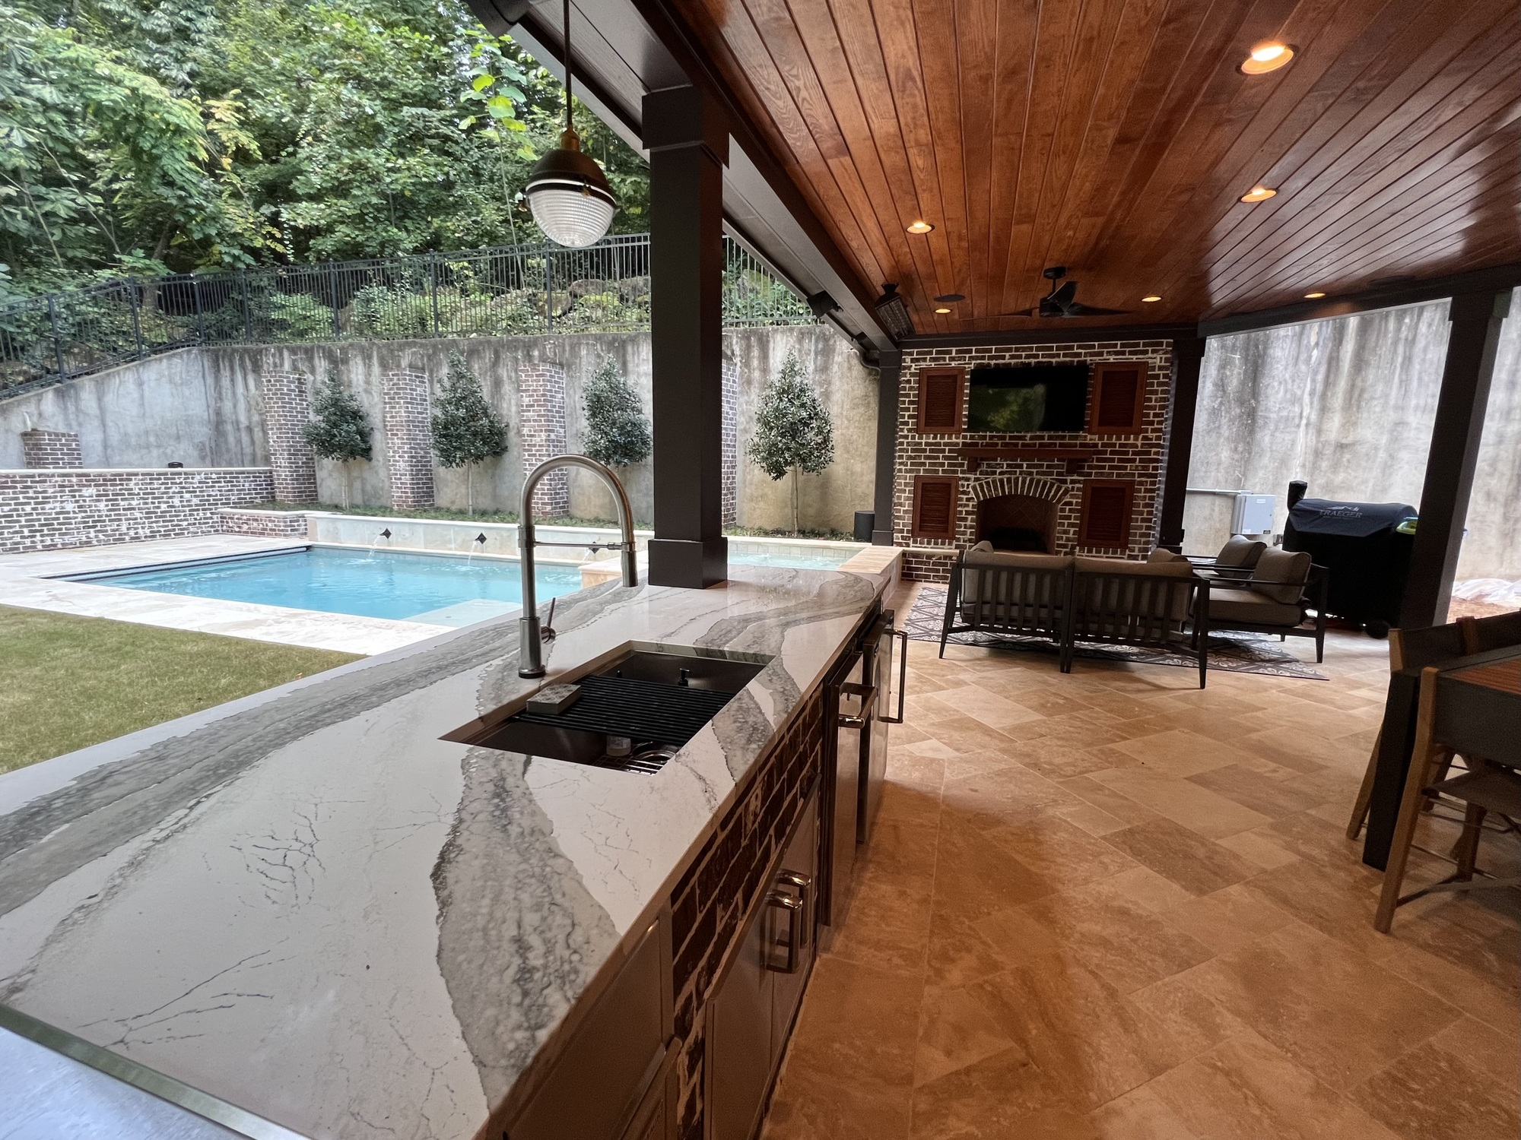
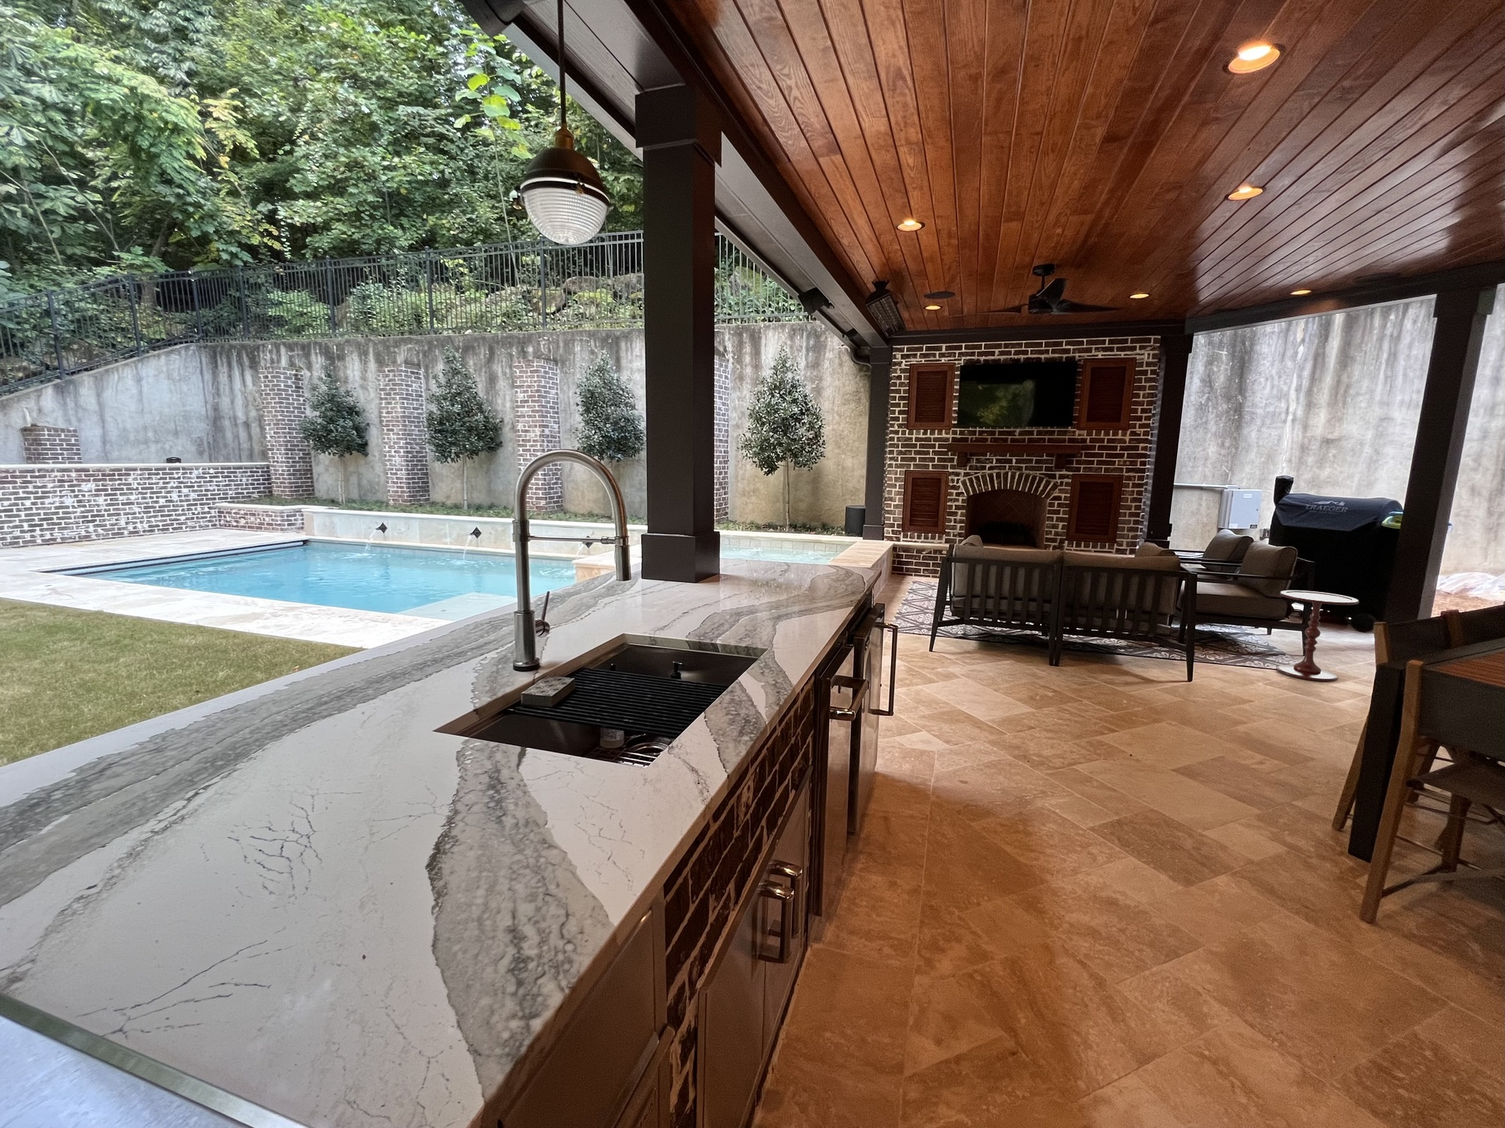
+ side table [1275,590,1359,682]
